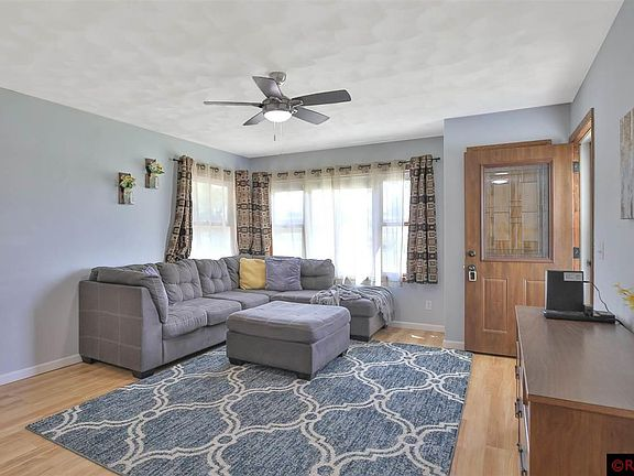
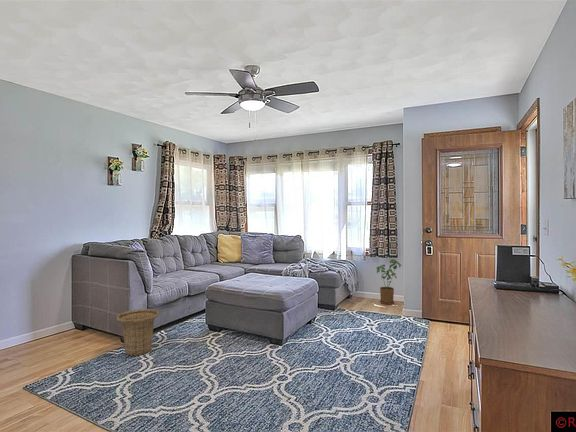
+ house plant [376,258,402,305]
+ basket [116,308,160,357]
